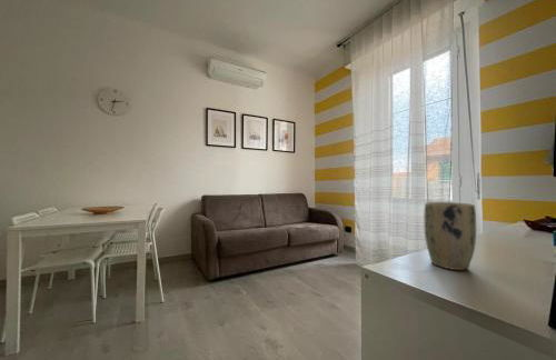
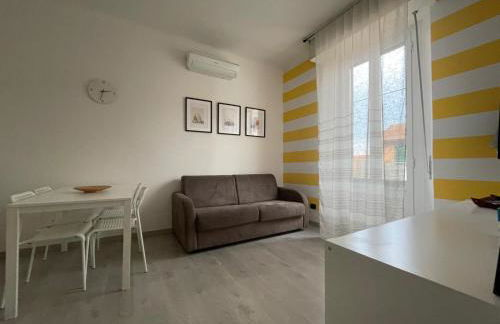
- plant pot [423,201,477,271]
